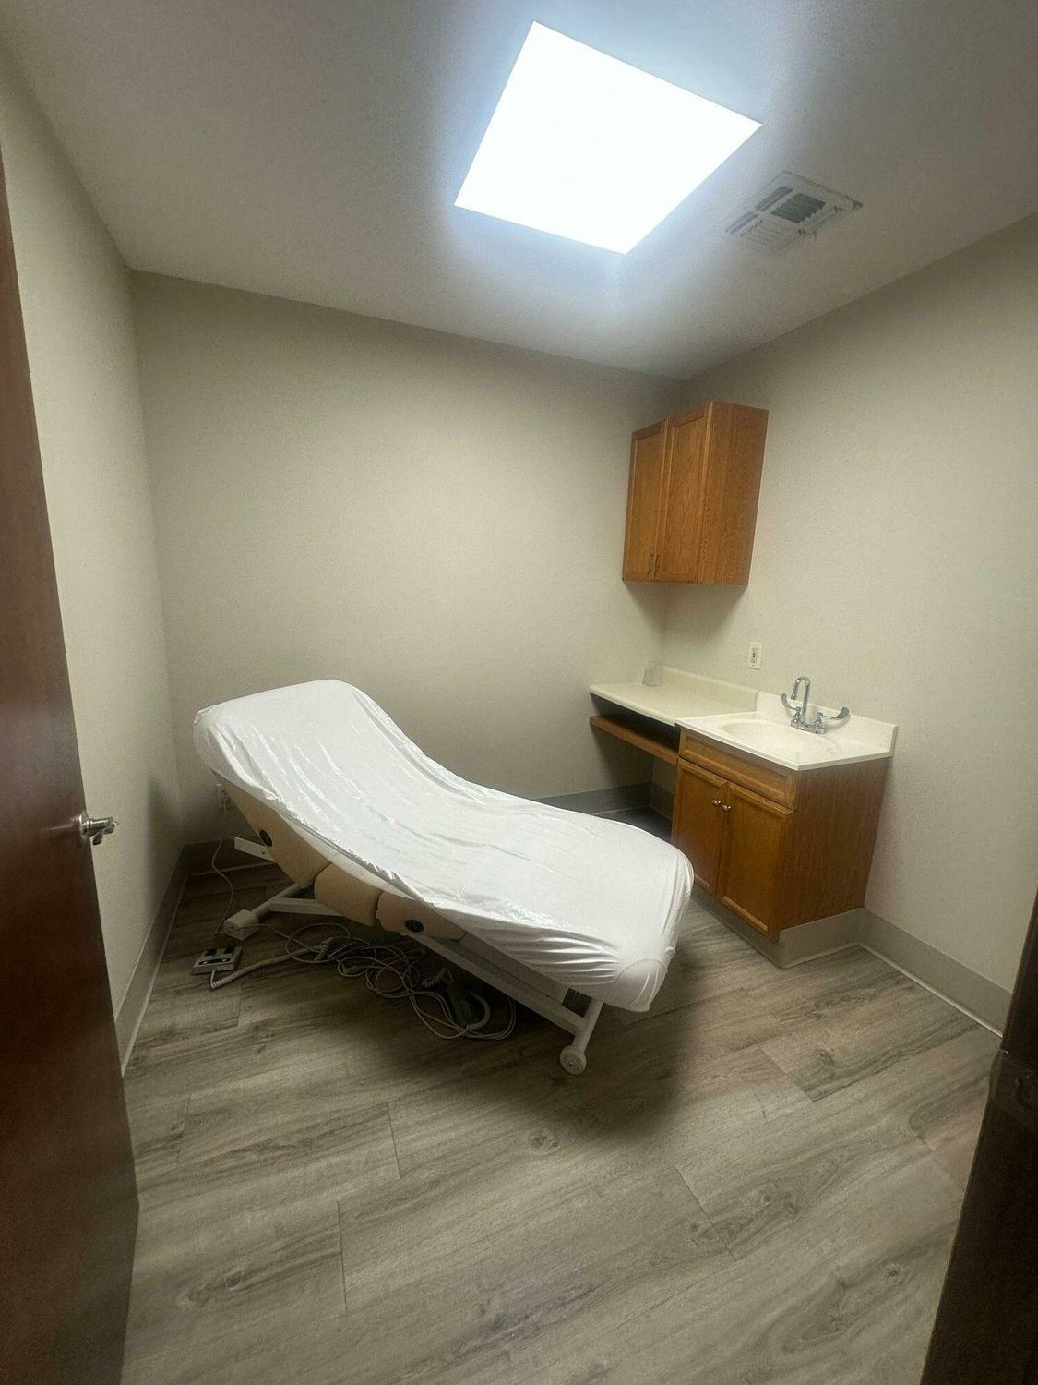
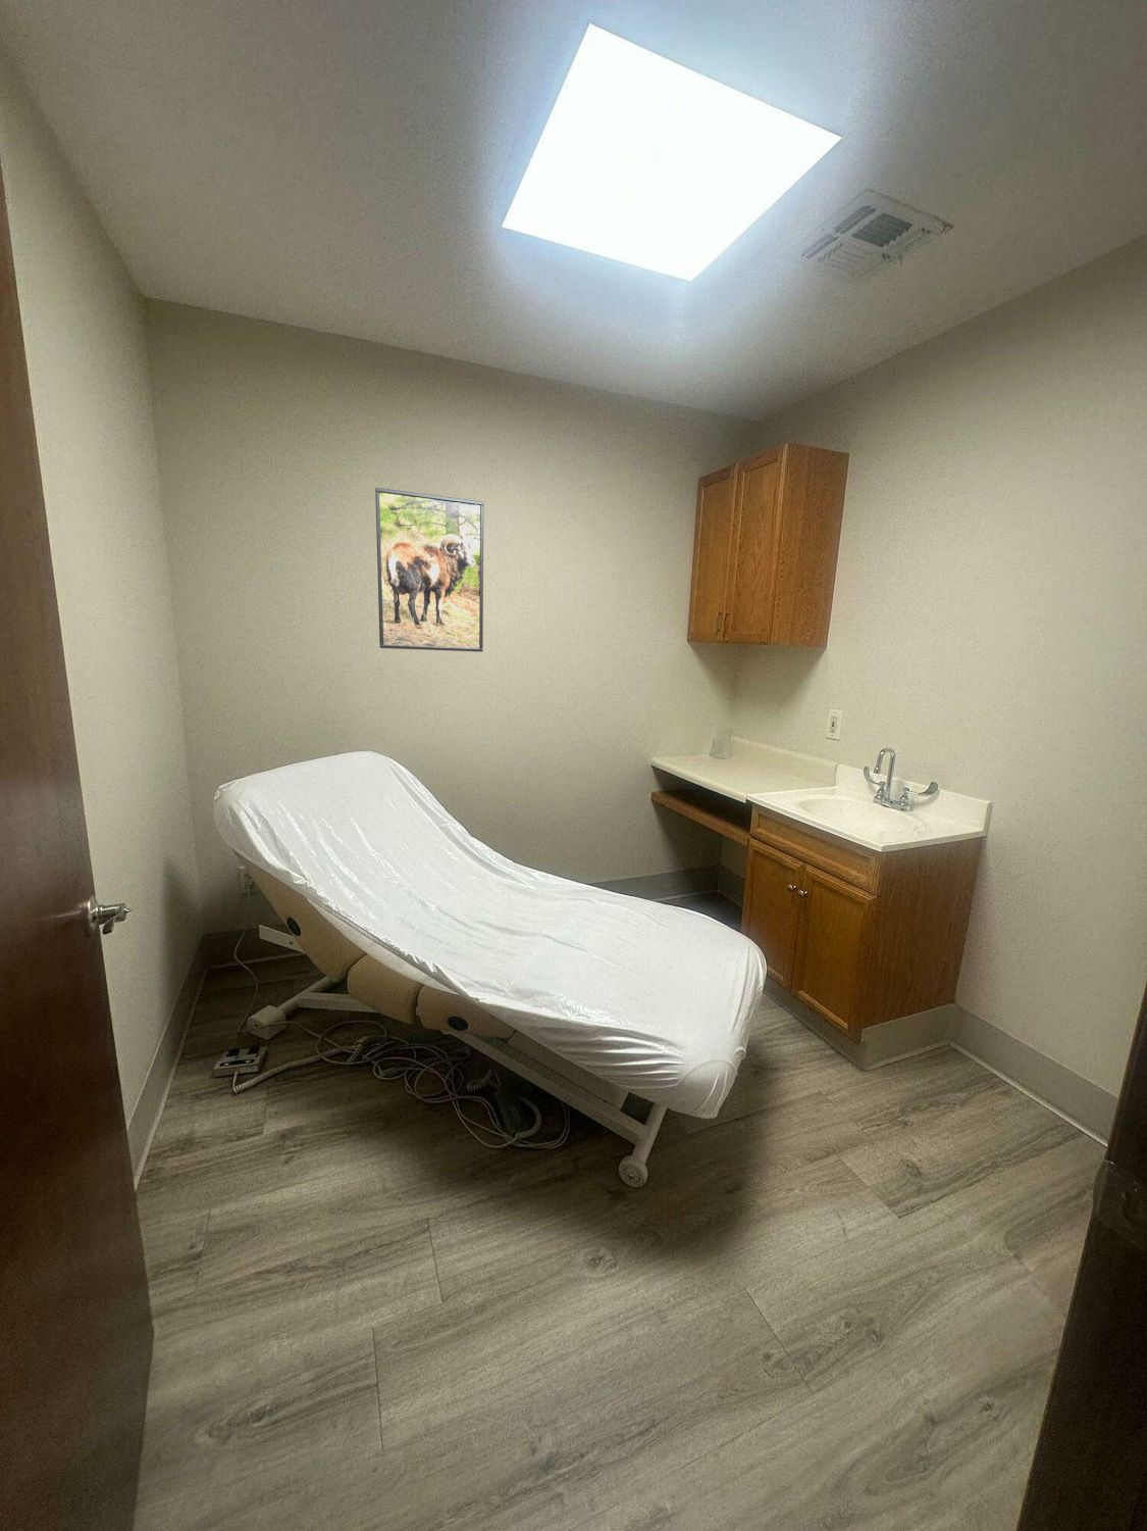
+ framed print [375,487,484,653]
